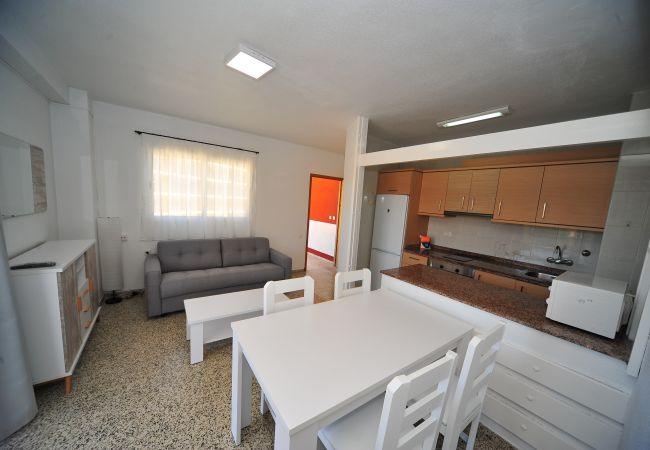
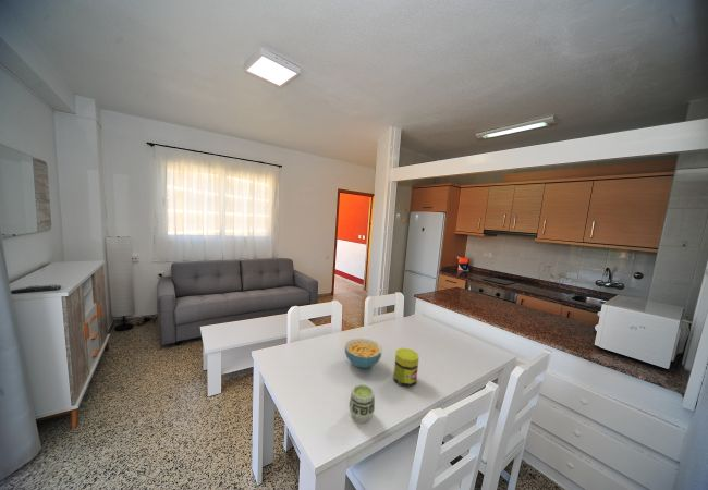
+ cup [347,383,376,425]
+ jar [392,346,419,388]
+ cereal bowl [344,338,383,369]
